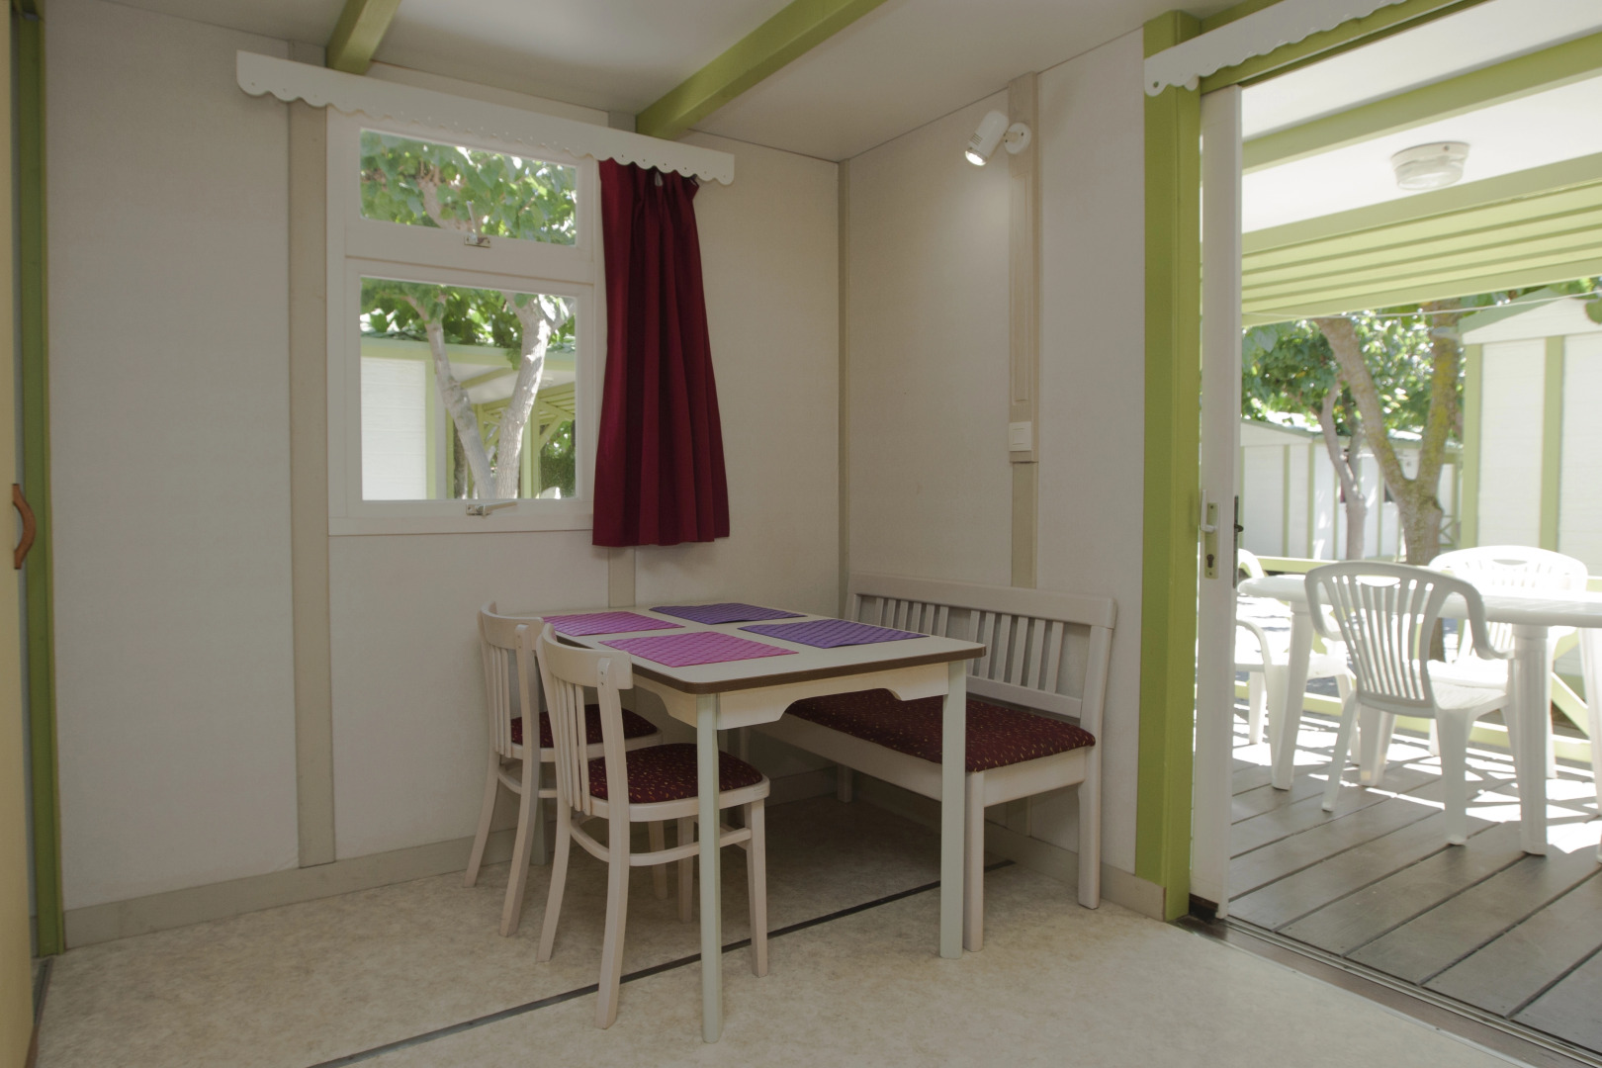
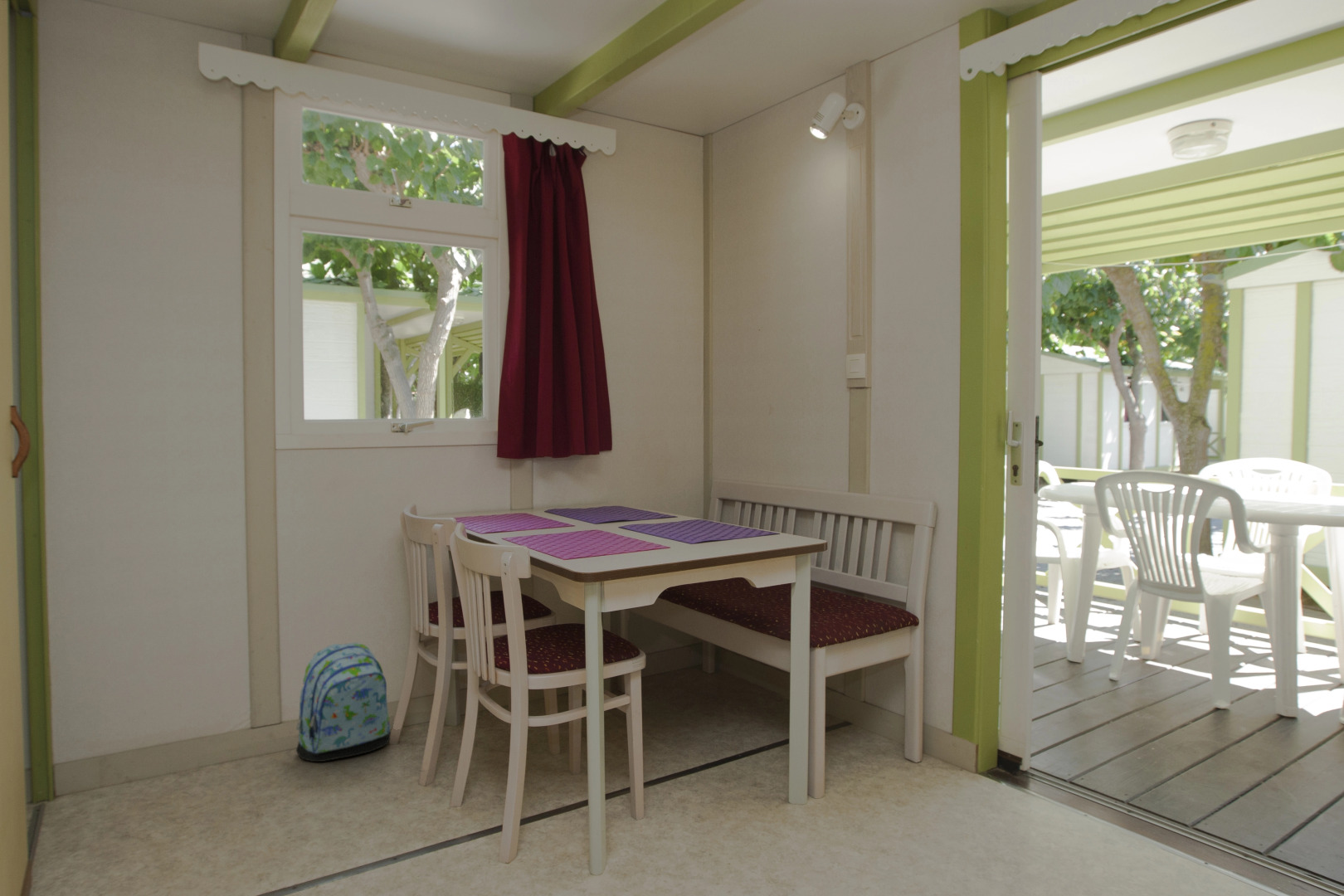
+ backpack [295,642,392,762]
